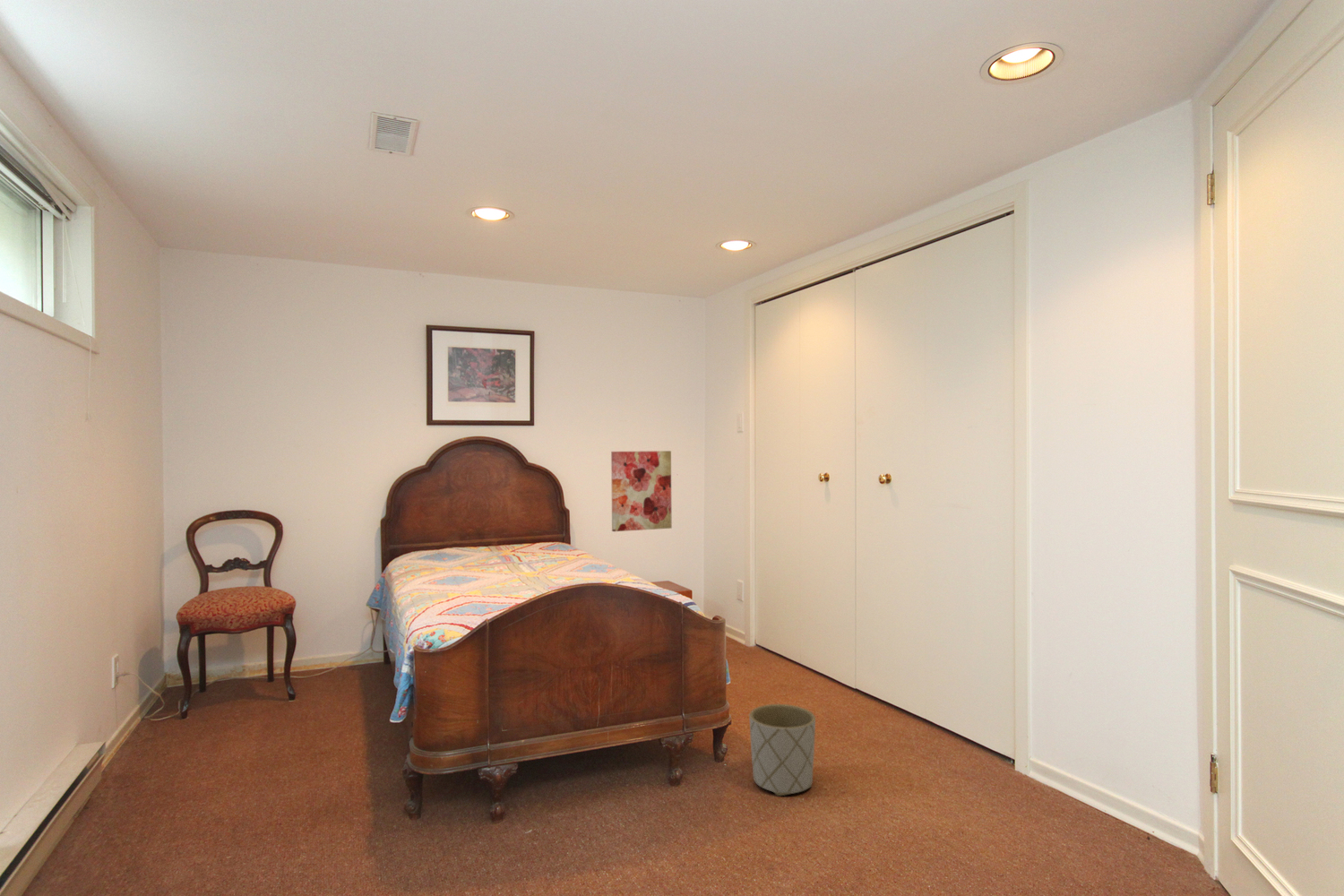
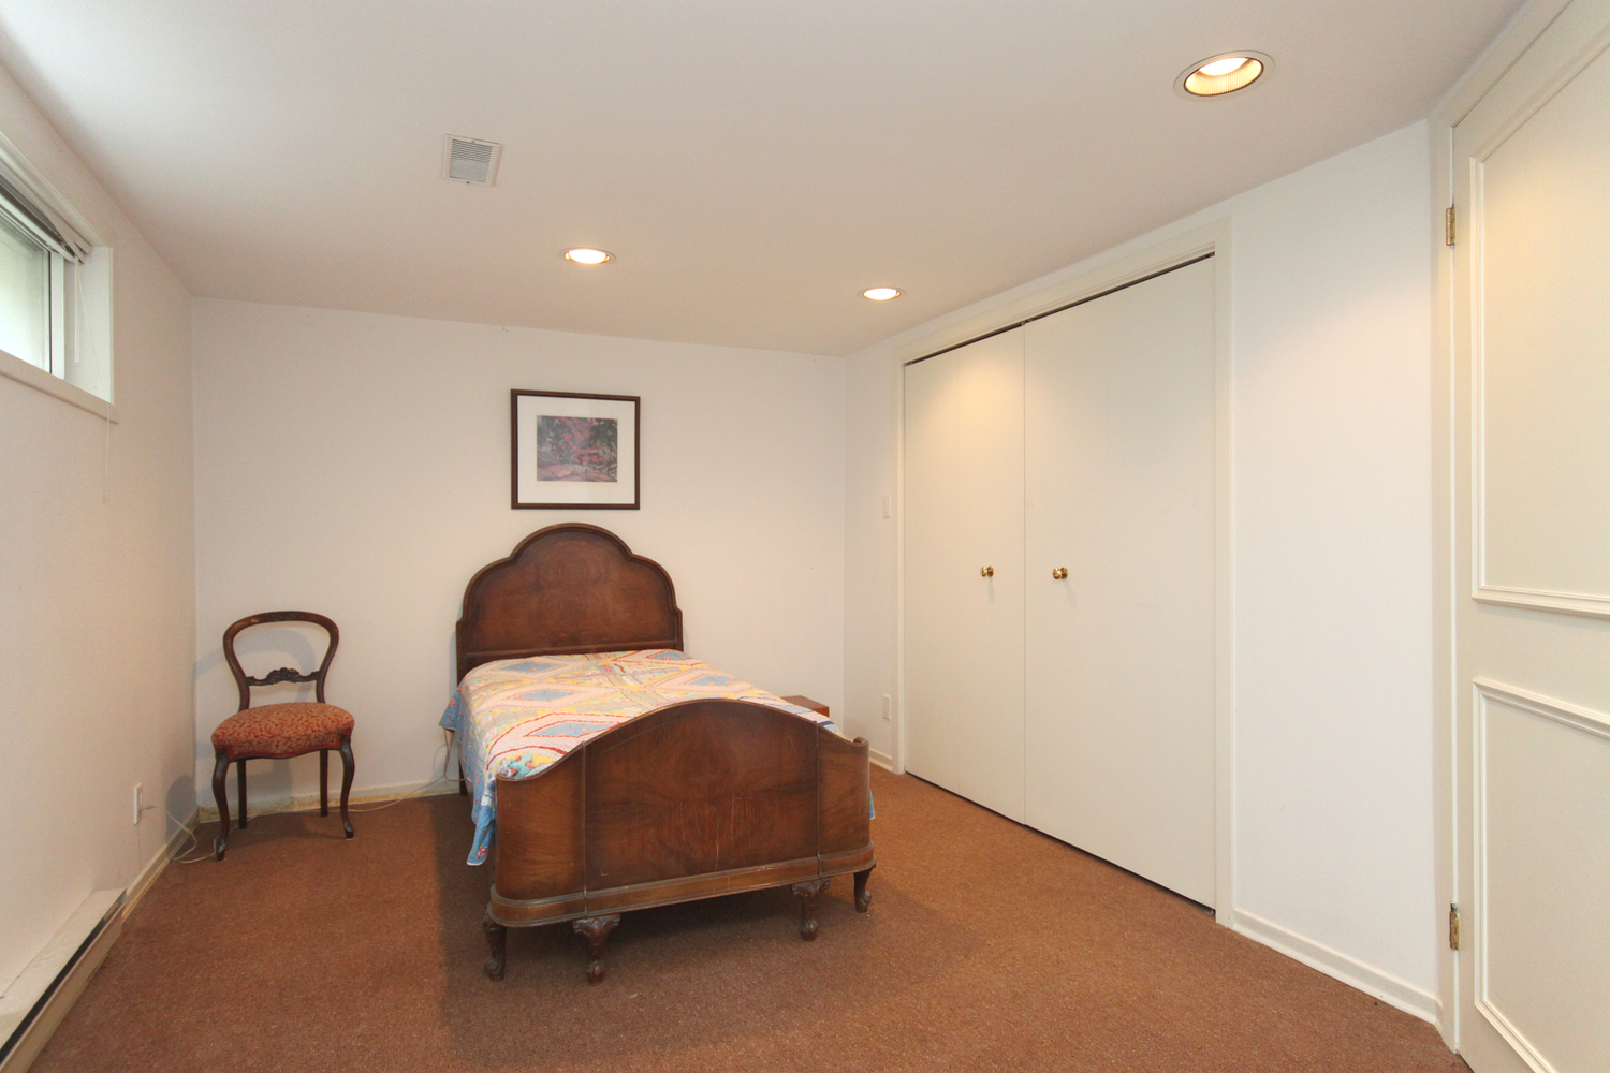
- planter [748,703,816,797]
- wall art [610,450,673,532]
